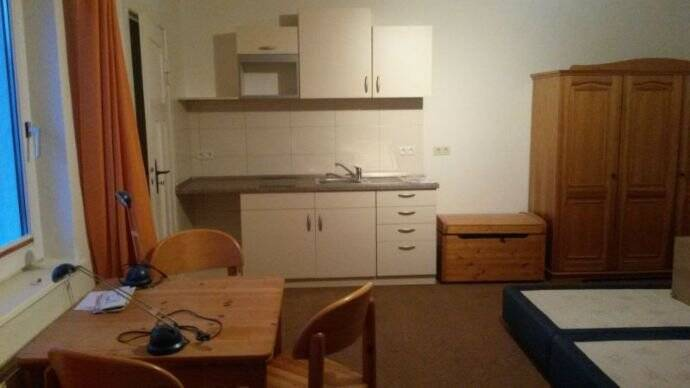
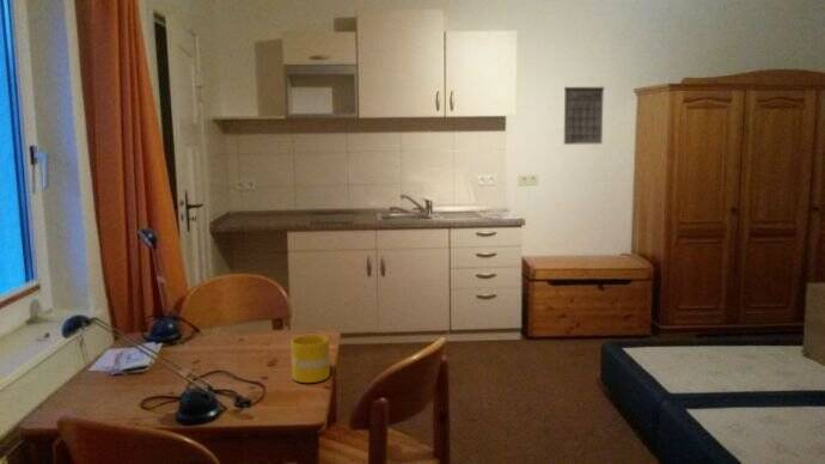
+ calendar [563,78,605,146]
+ mug [289,334,331,384]
